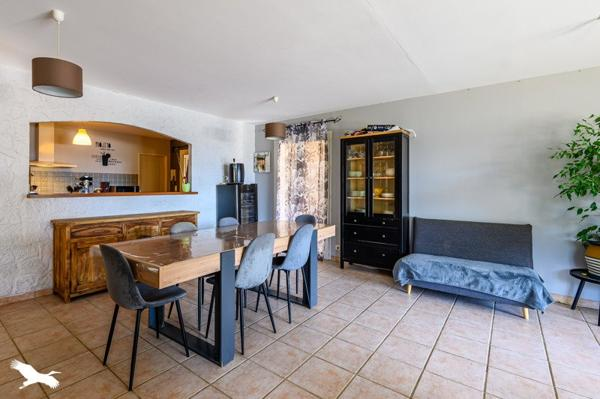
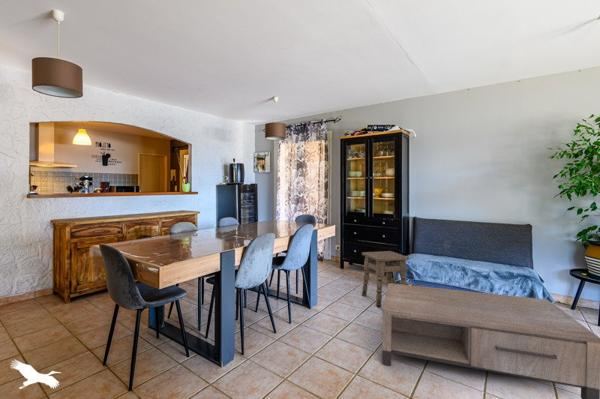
+ coffee table [381,282,600,399]
+ side table [361,250,410,308]
